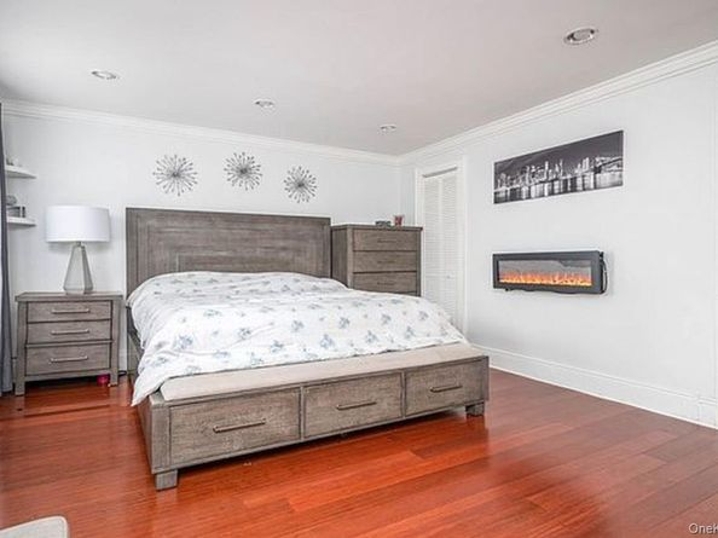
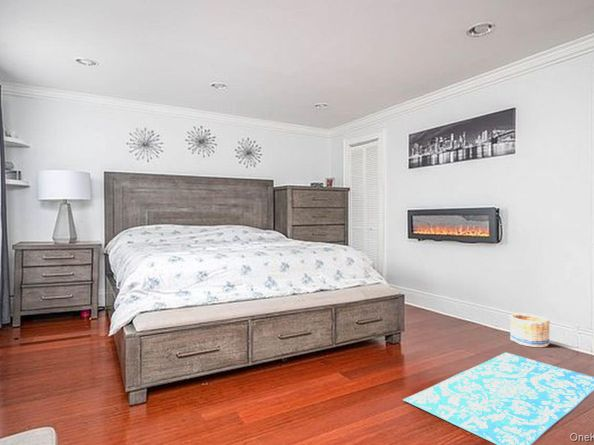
+ rug [402,351,594,445]
+ basket [509,312,551,348]
